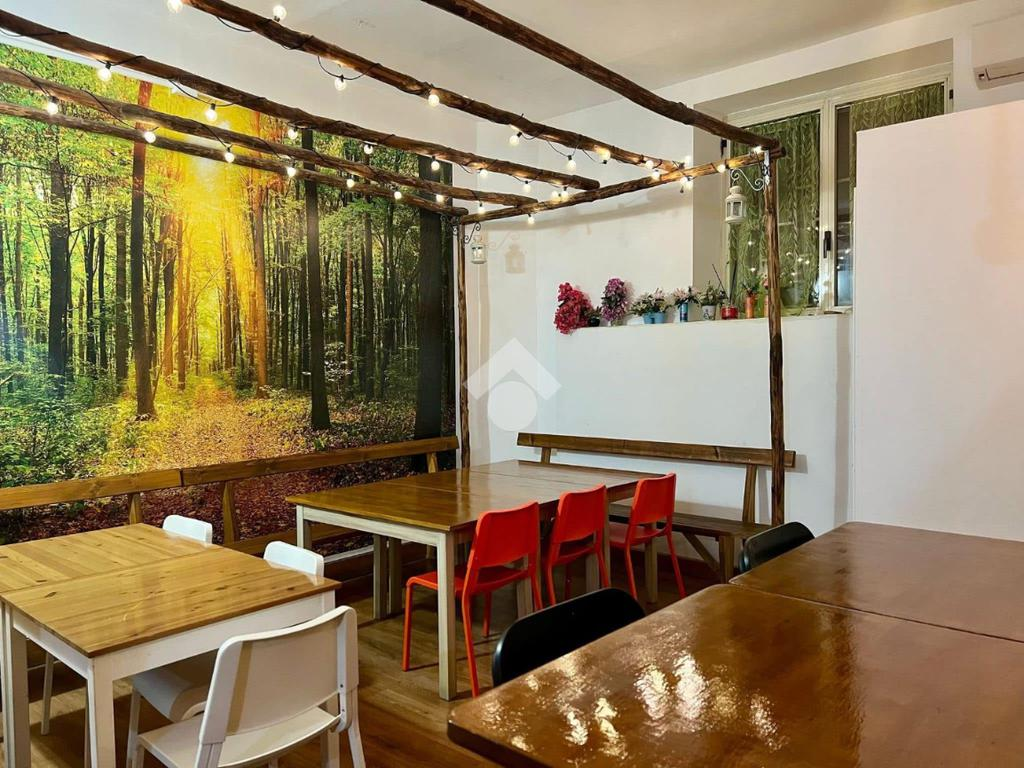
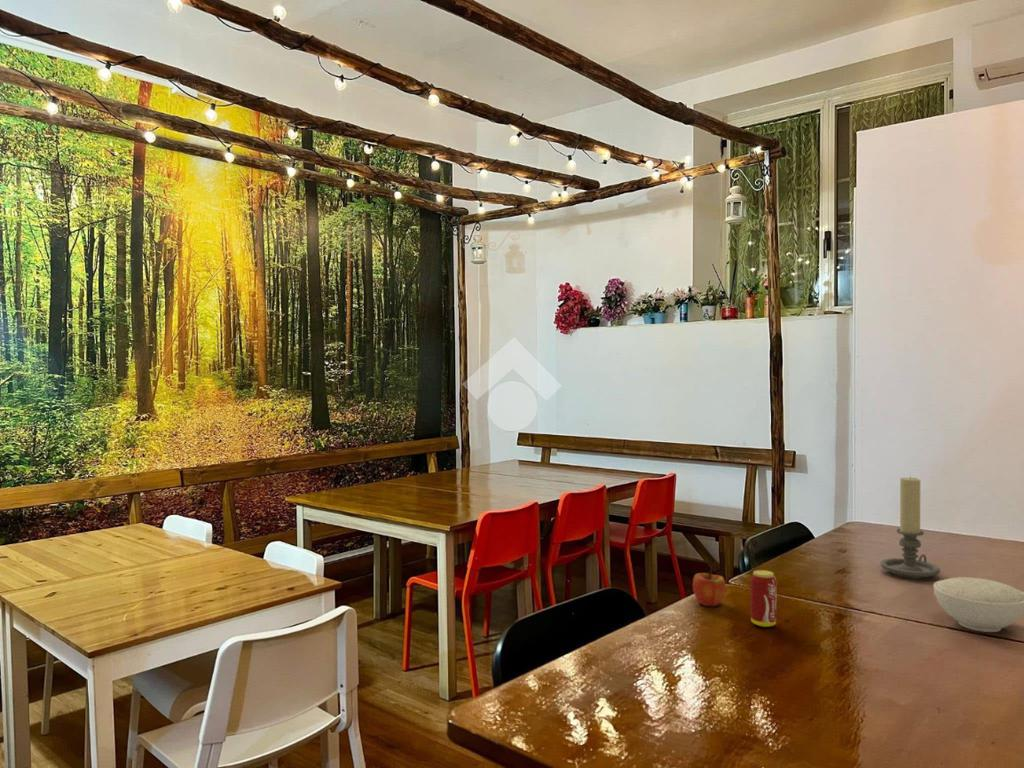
+ candle holder [880,476,941,580]
+ bowl [932,576,1024,633]
+ beverage can [750,569,777,628]
+ apple [692,563,727,607]
